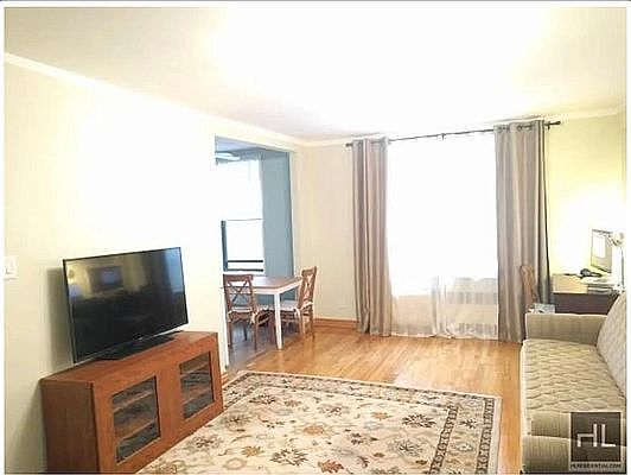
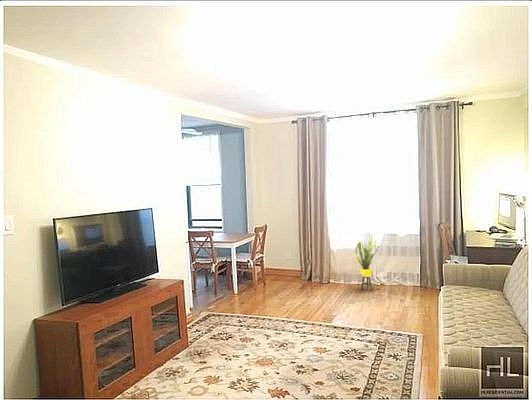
+ house plant [349,233,387,291]
